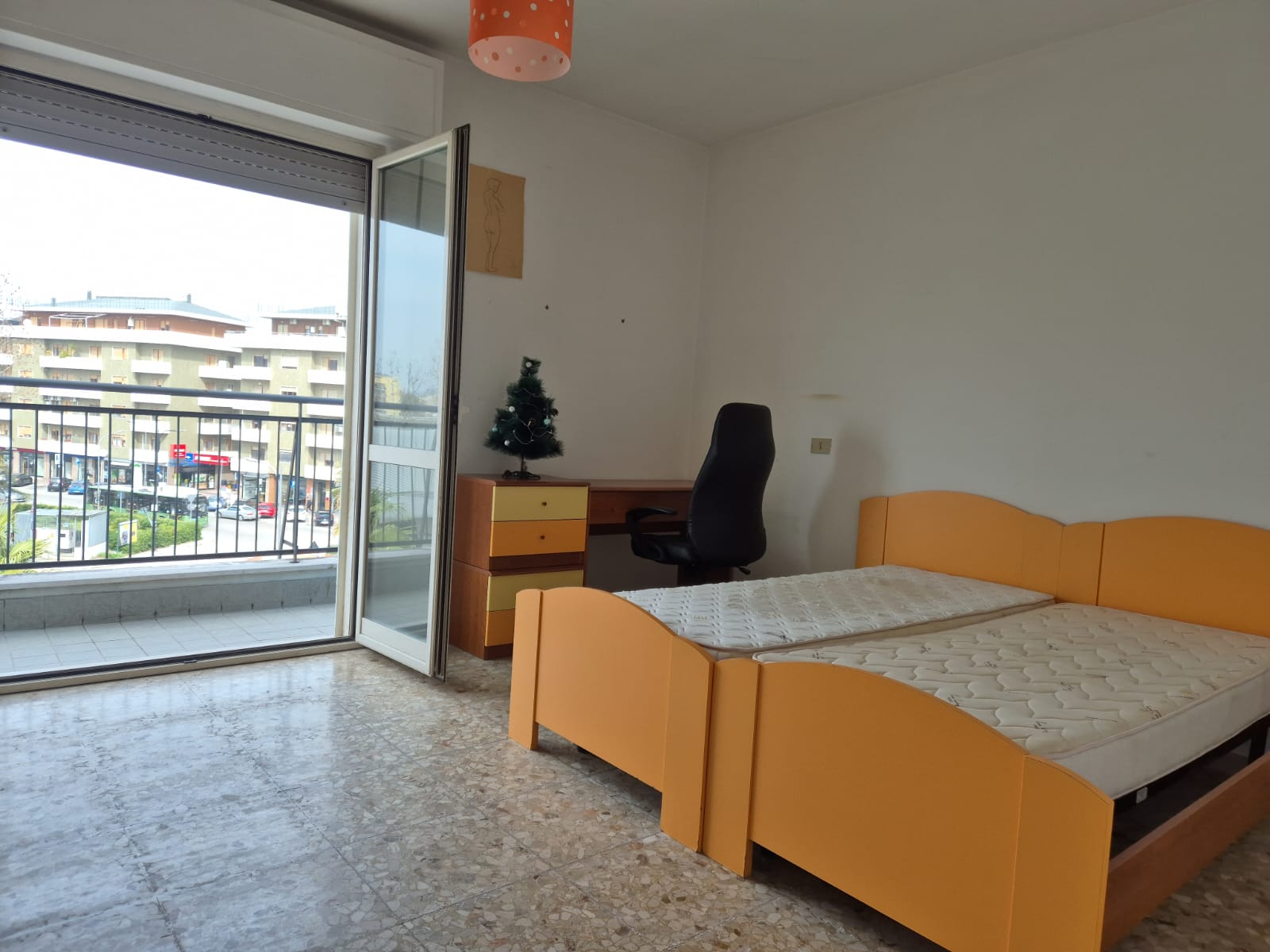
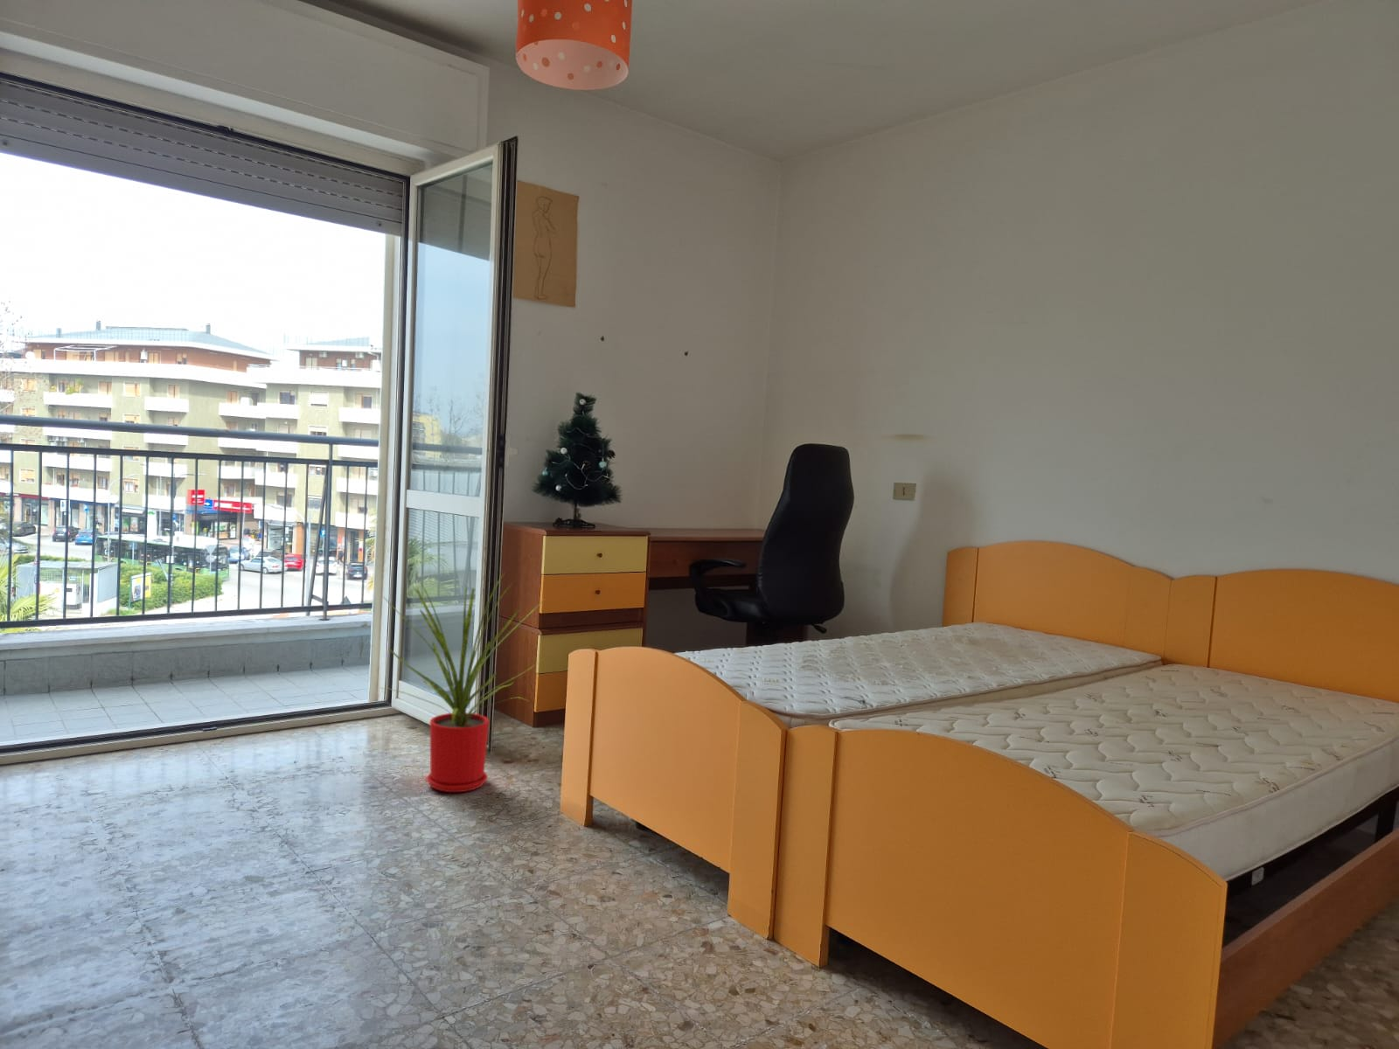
+ house plant [381,572,545,793]
